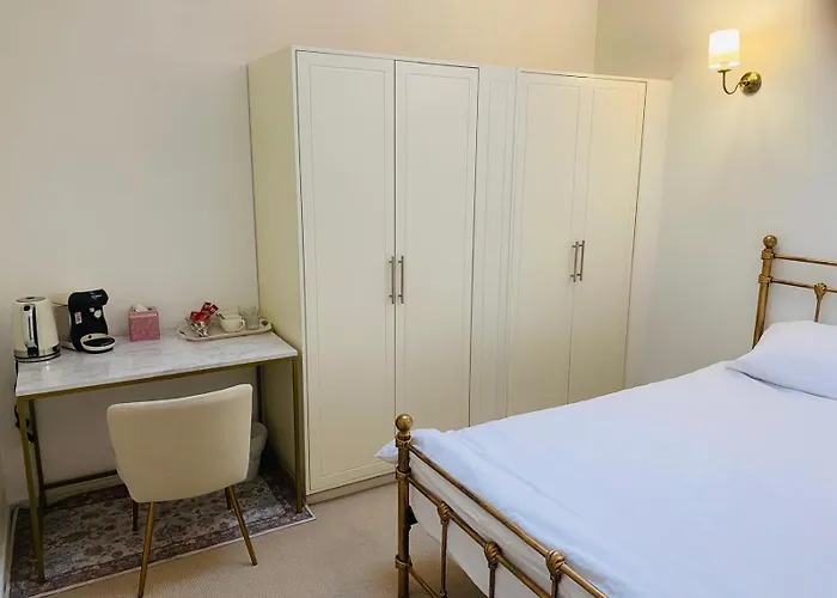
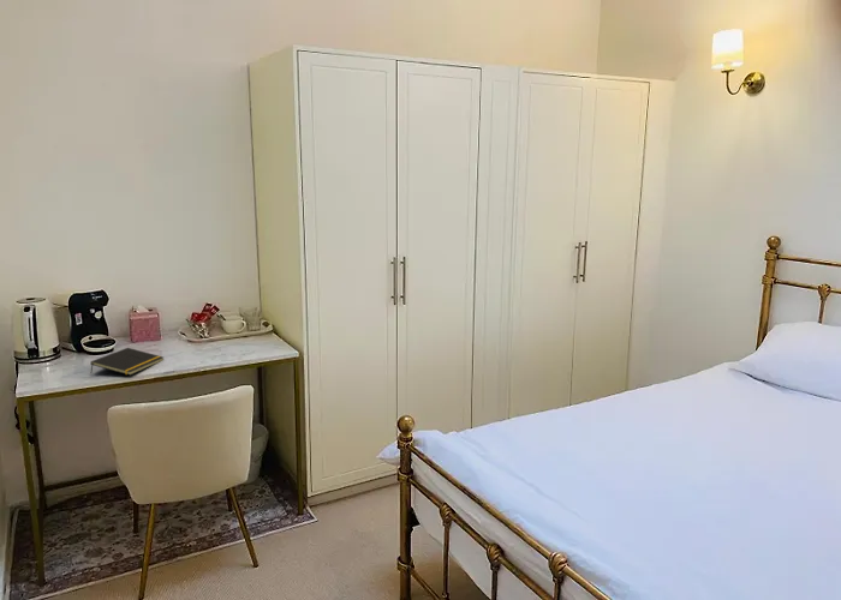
+ notepad [89,347,165,377]
